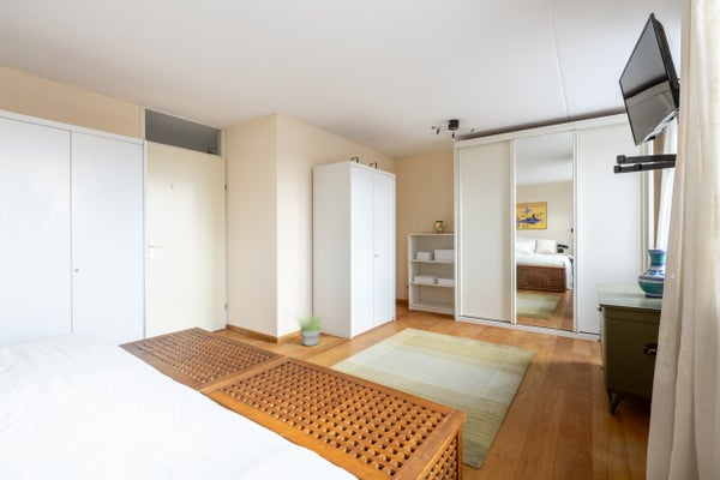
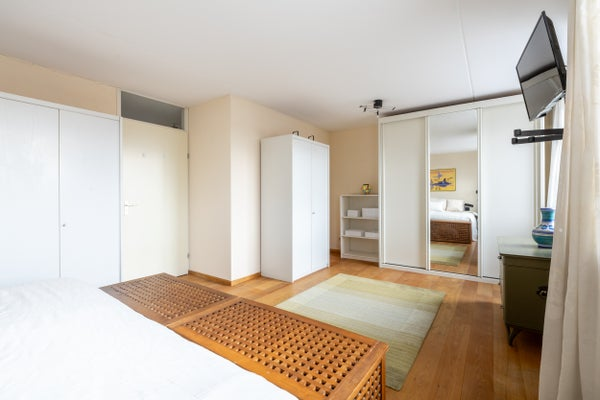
- potted plant [295,311,325,347]
